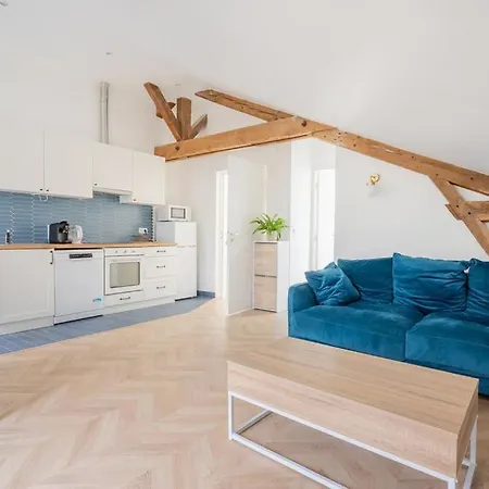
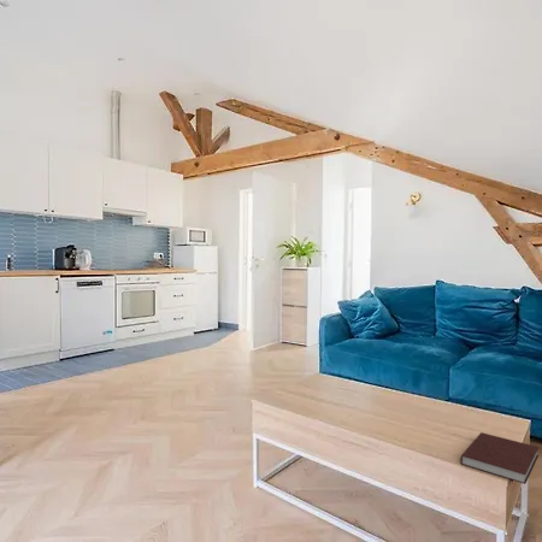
+ notebook [459,431,540,485]
